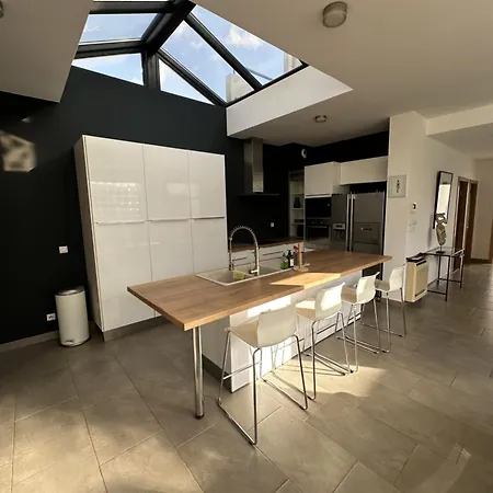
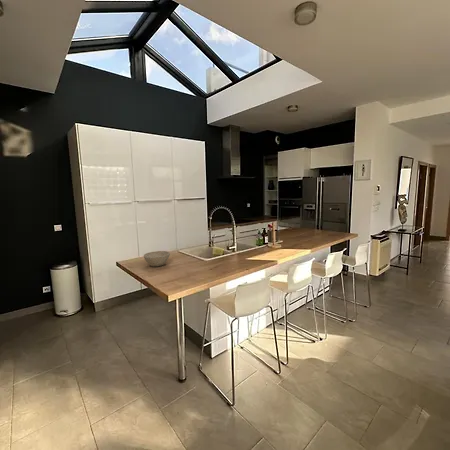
+ bowl [143,250,171,267]
